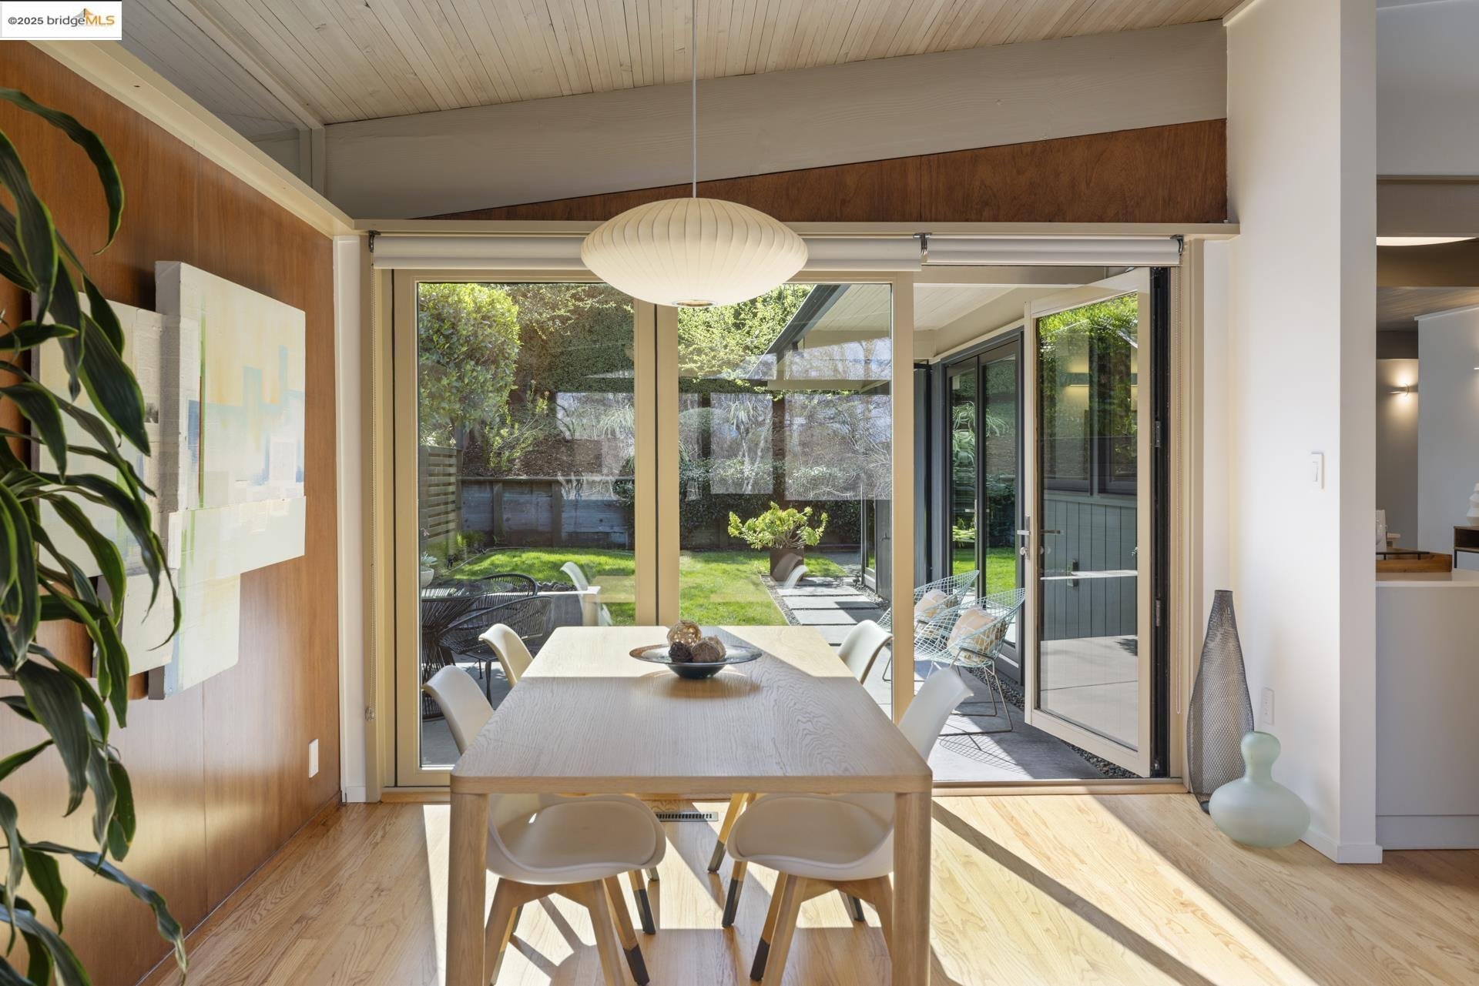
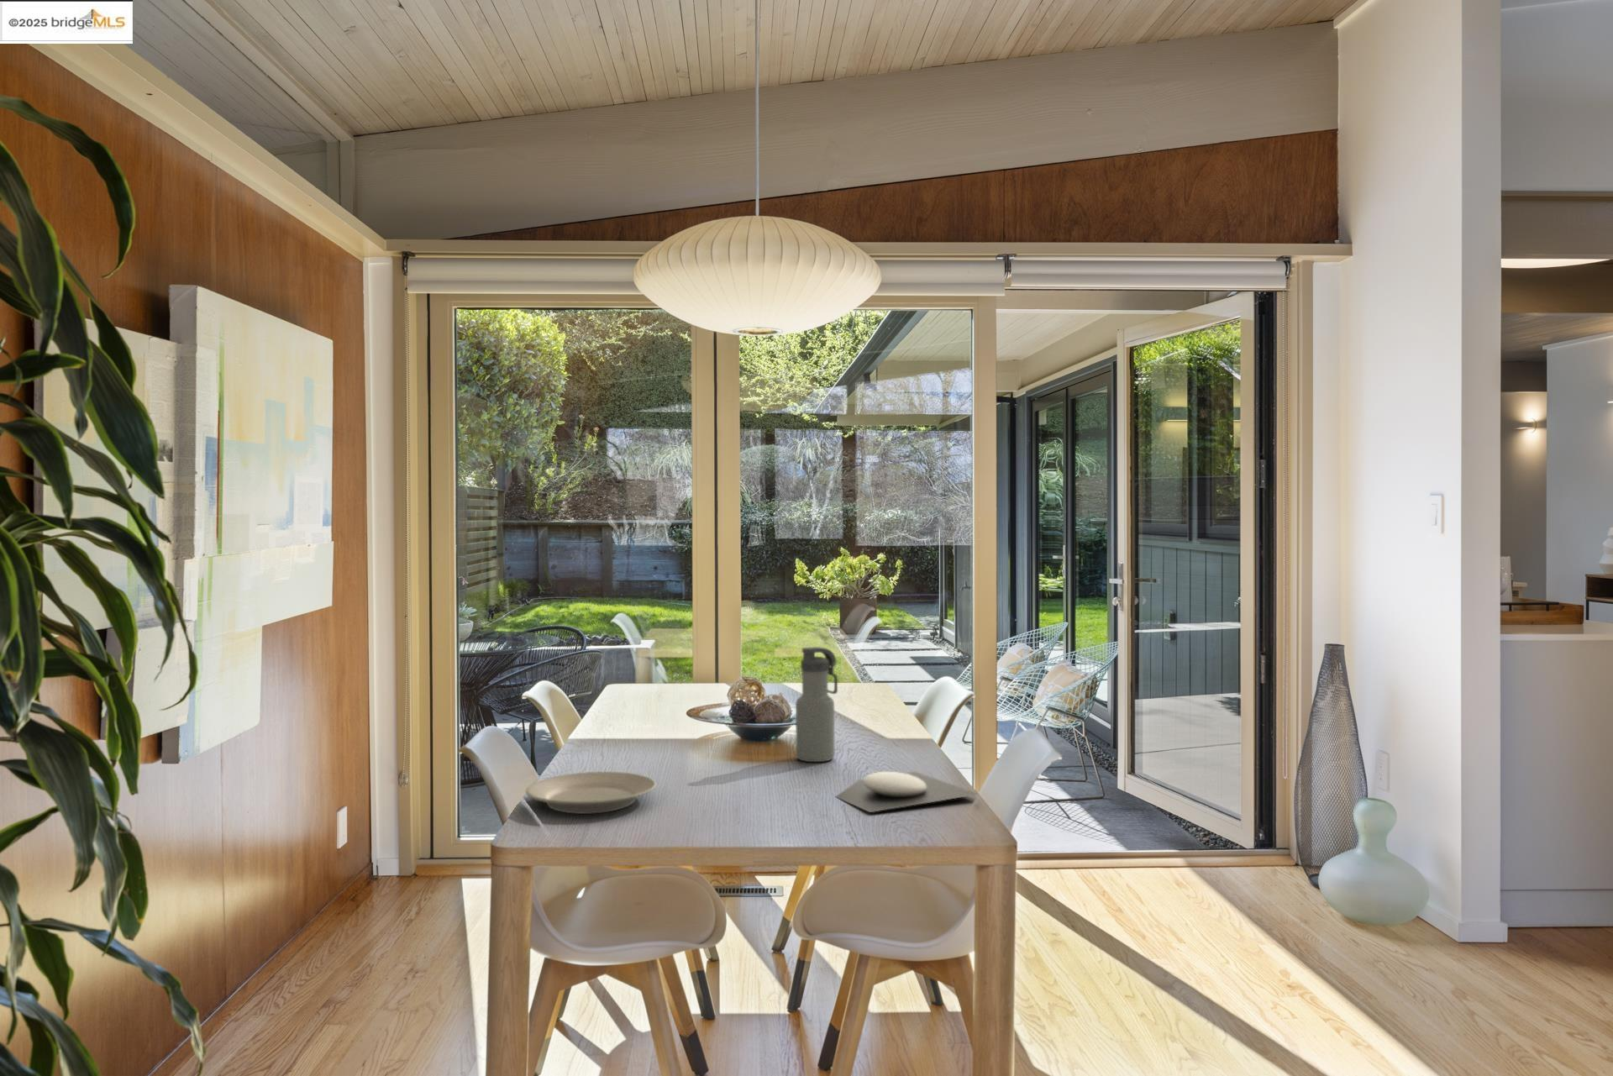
+ plate [525,771,657,814]
+ water bottle [795,646,838,763]
+ plate [835,771,980,813]
